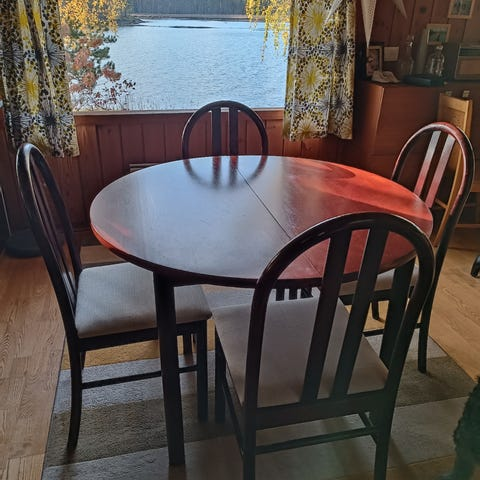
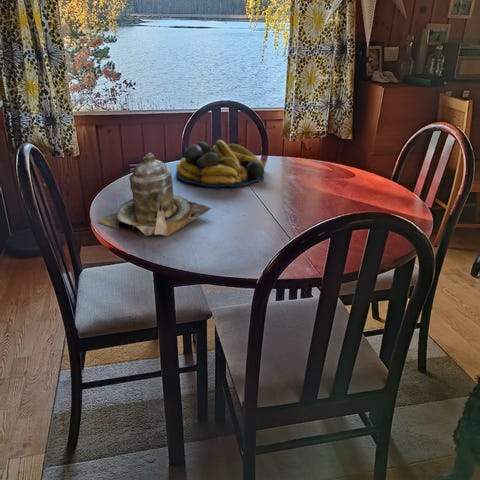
+ fruit bowl [175,139,266,188]
+ teapot [97,151,213,237]
